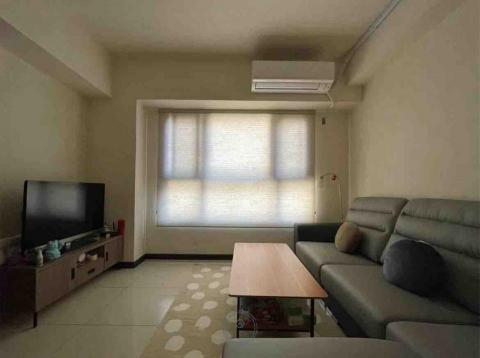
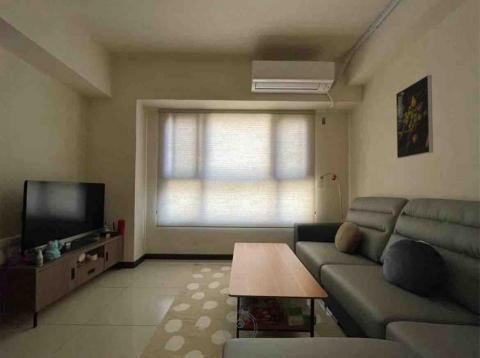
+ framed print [395,74,434,159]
